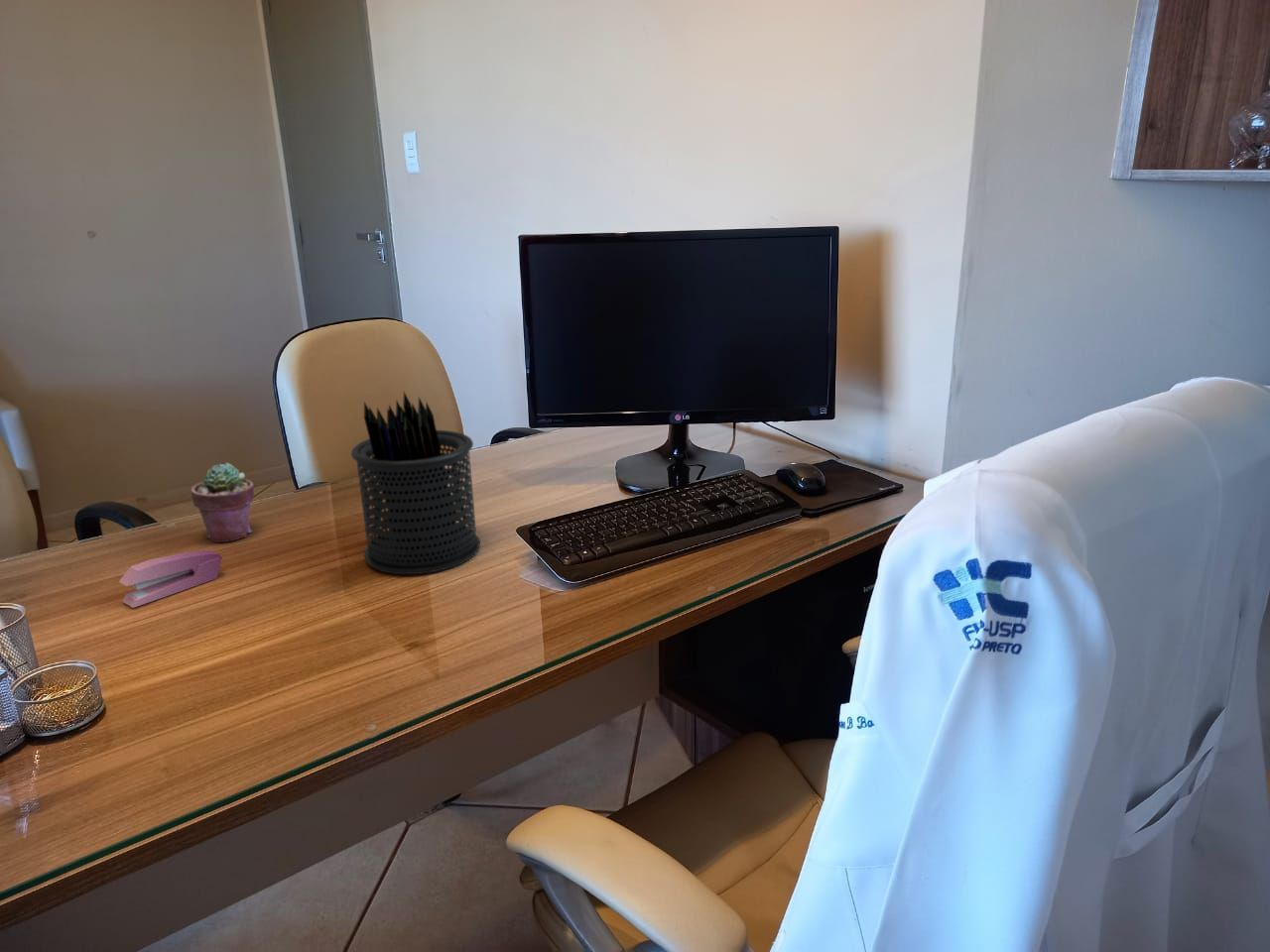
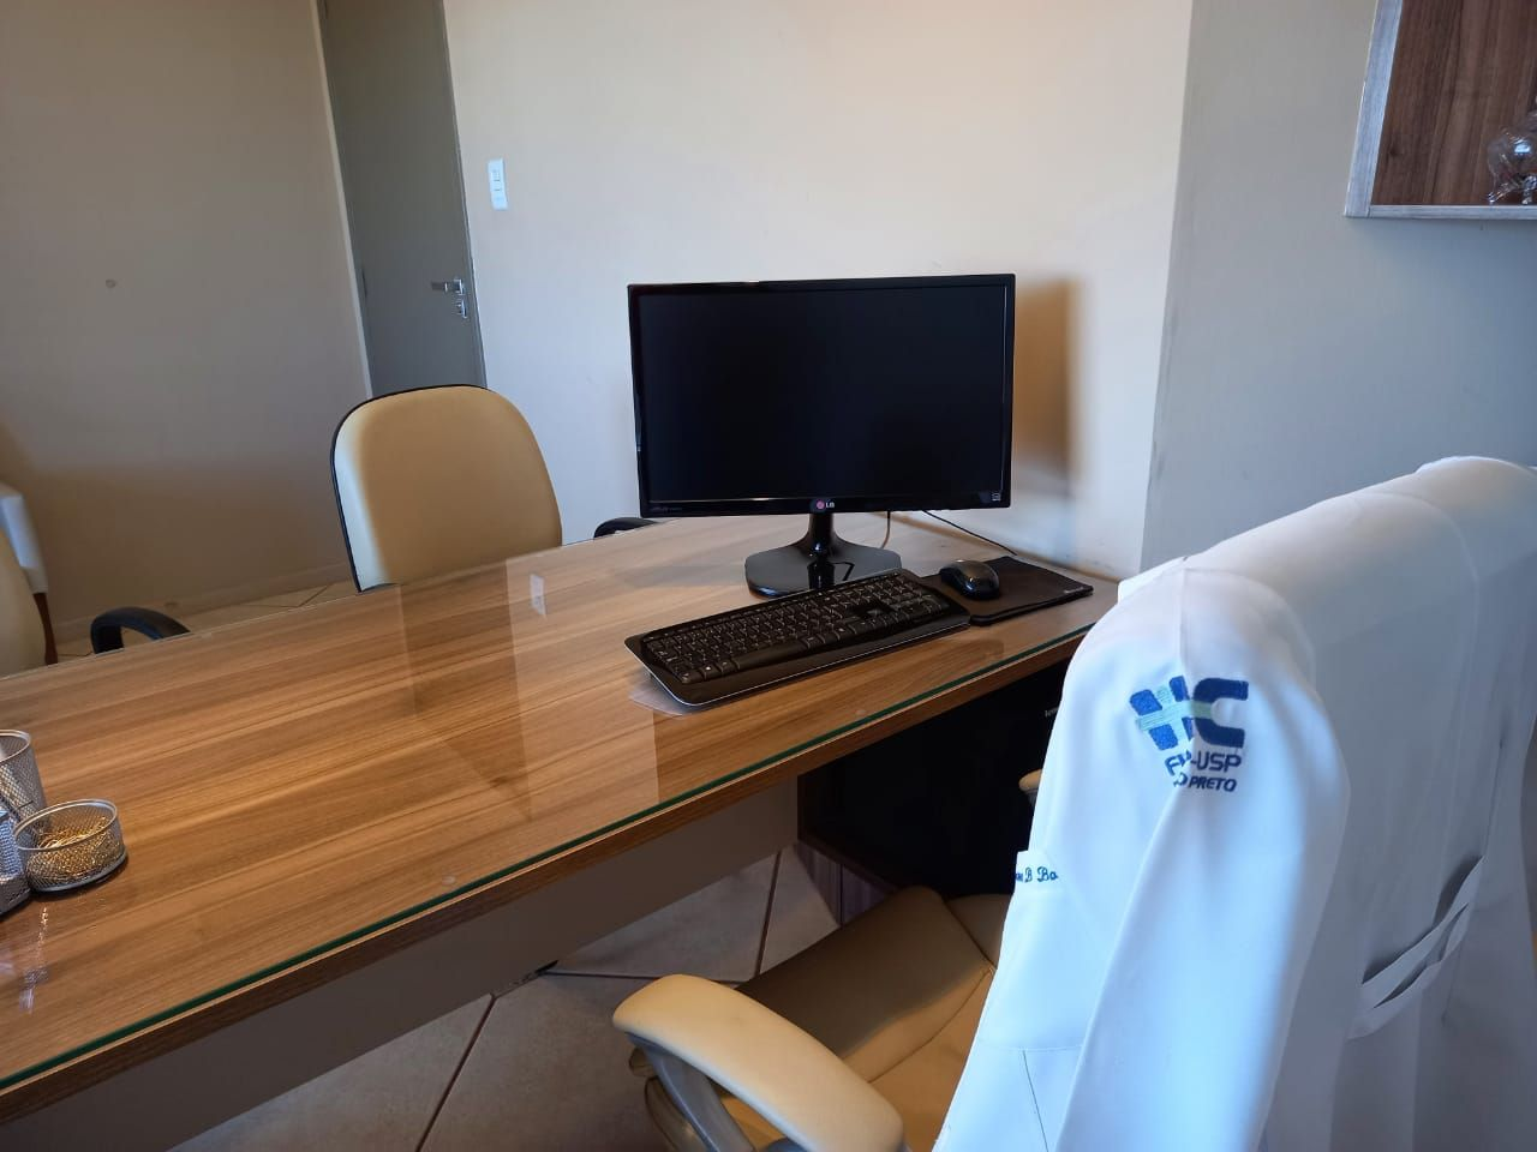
- potted succulent [191,462,256,543]
- stapler [118,549,223,609]
- pen holder [350,391,481,575]
